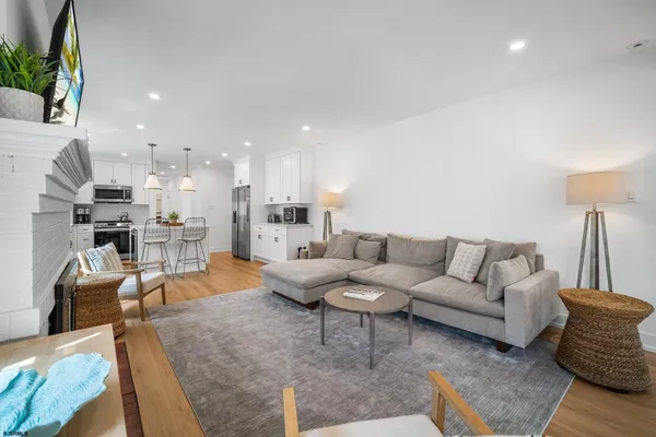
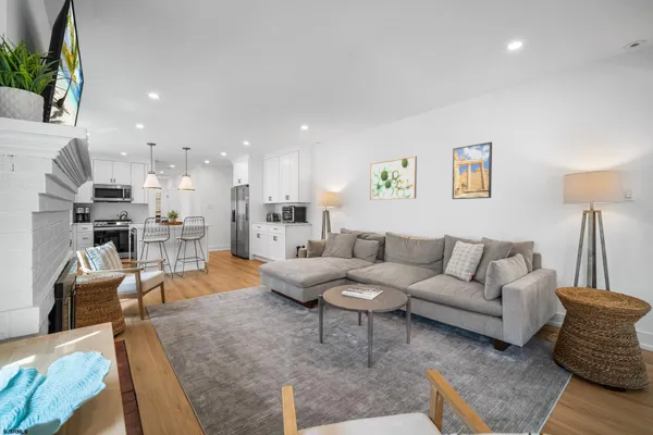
+ wall art [369,154,418,201]
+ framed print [452,141,493,200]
